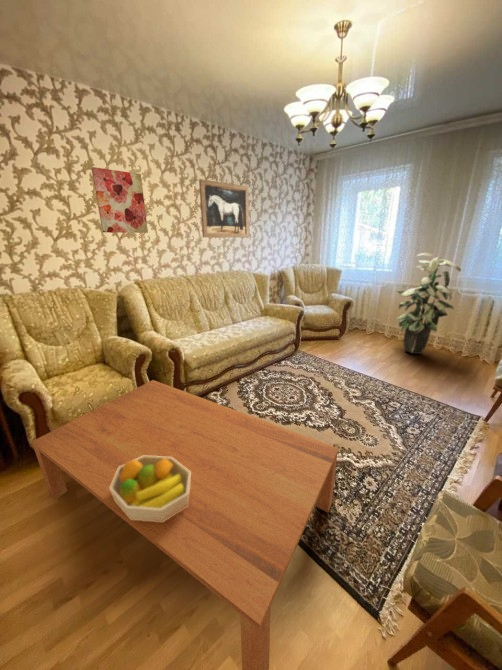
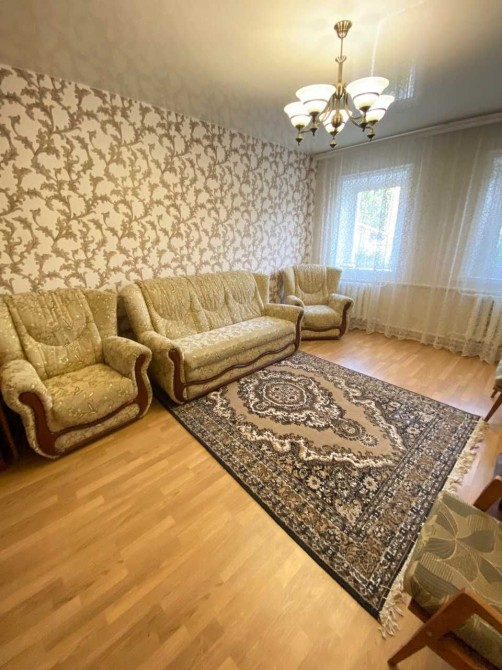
- wall art [198,178,250,238]
- fruit bowl [110,456,191,522]
- wall art [90,166,149,234]
- indoor plant [395,252,462,355]
- coffee table [30,379,340,670]
